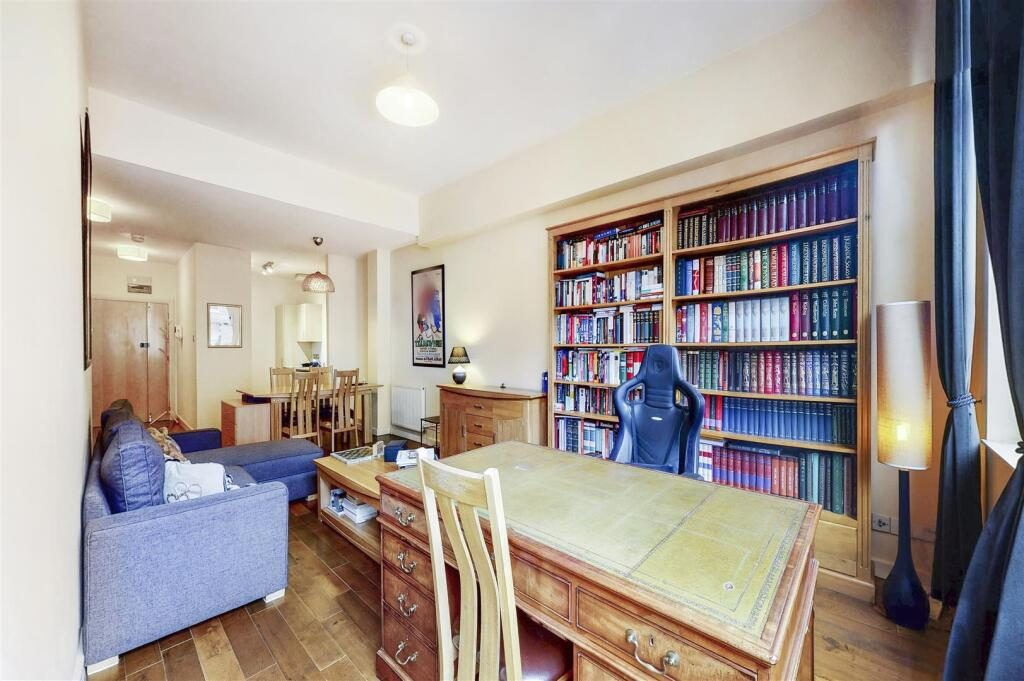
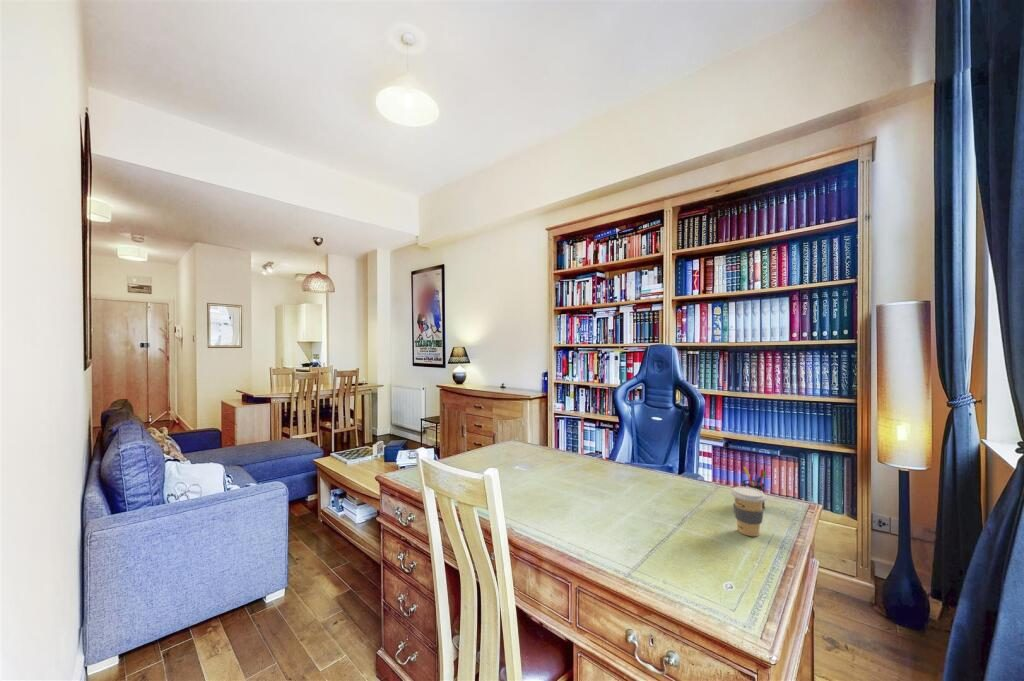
+ coffee cup [730,486,767,537]
+ pen holder [742,466,767,510]
